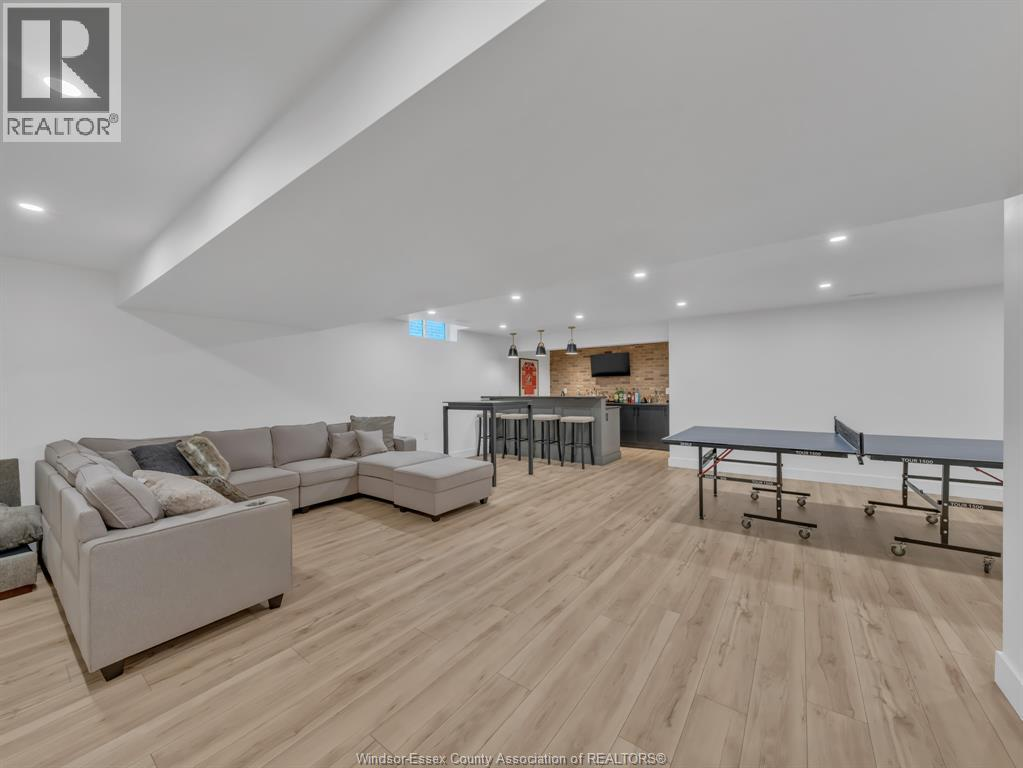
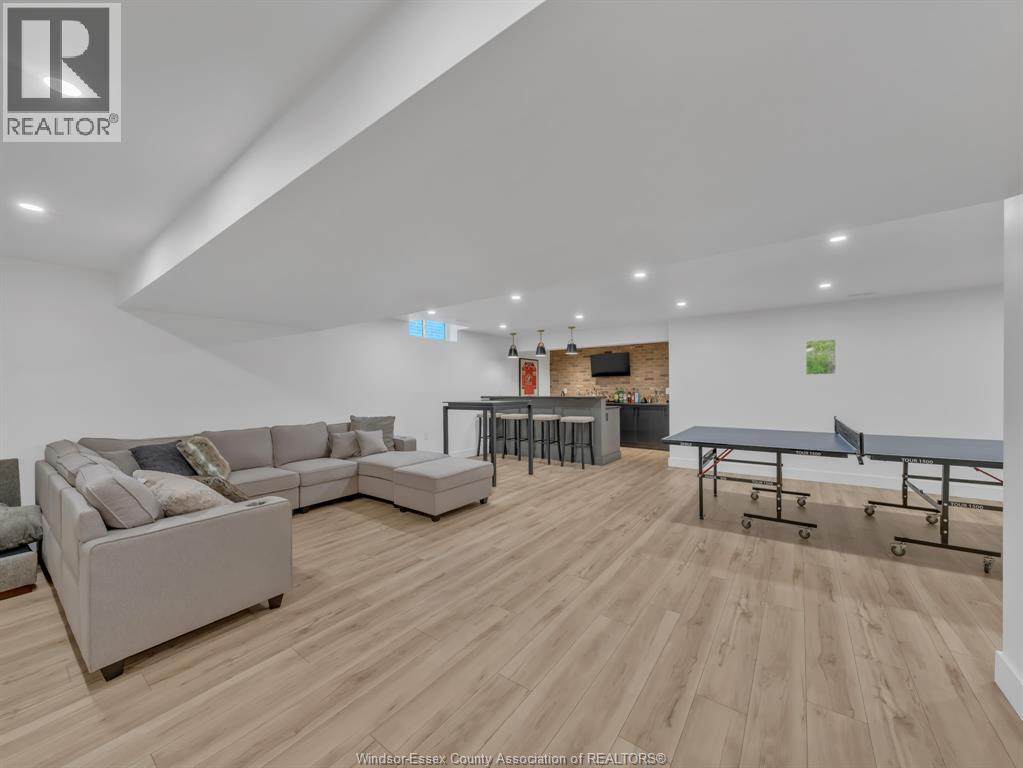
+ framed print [805,338,837,376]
